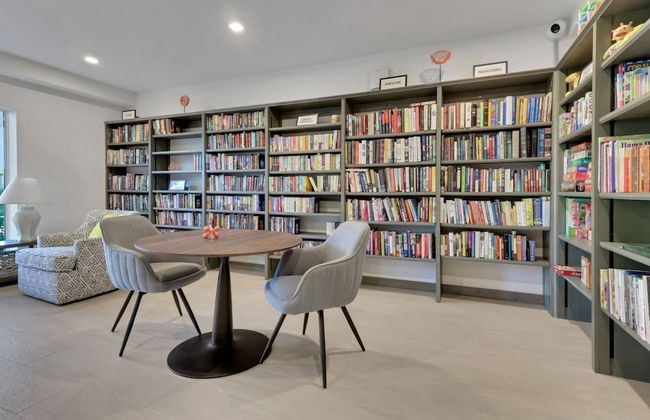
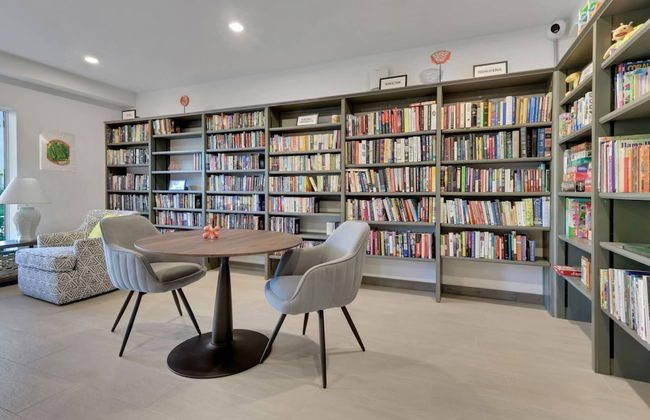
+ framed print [39,127,76,174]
